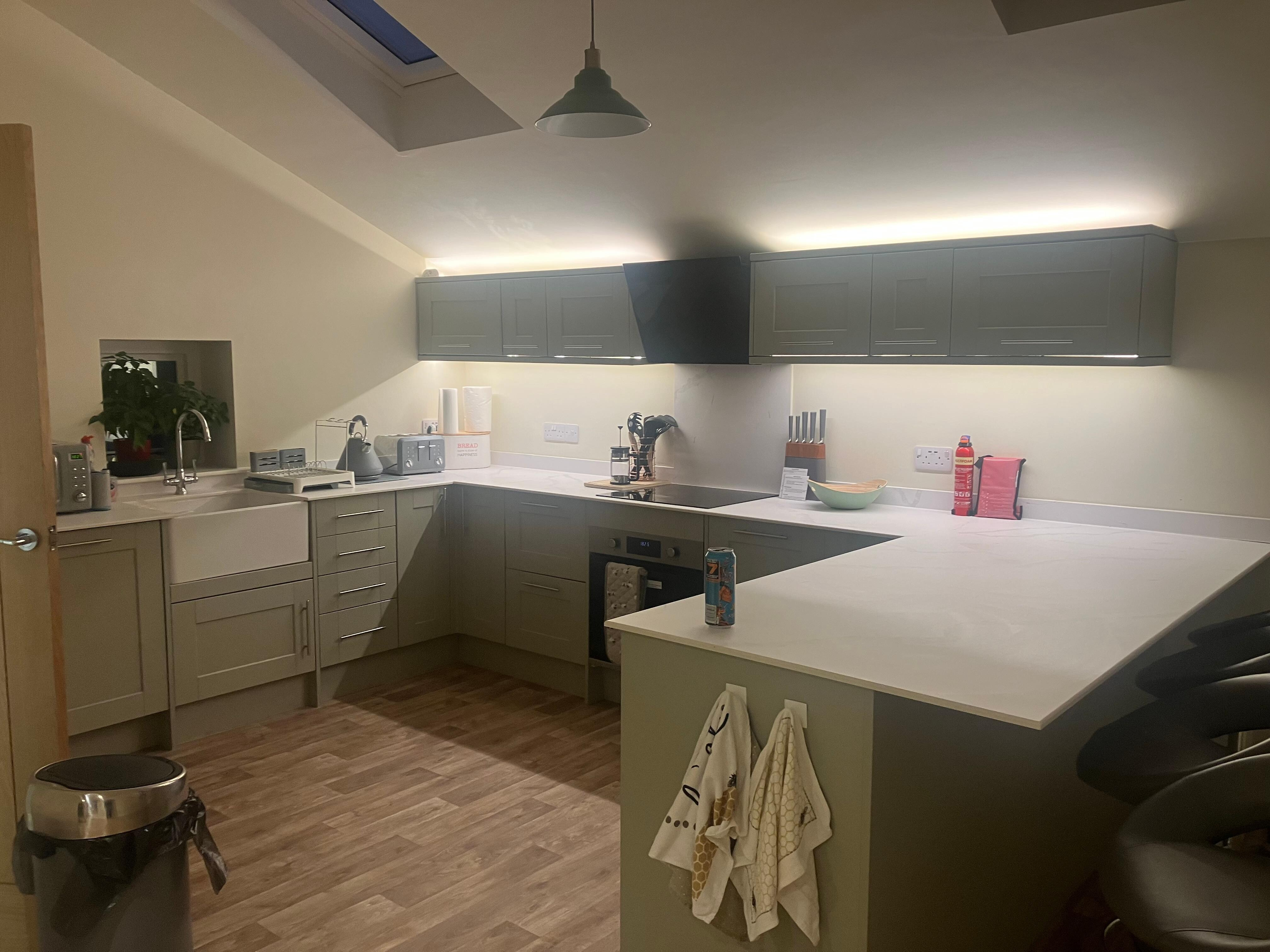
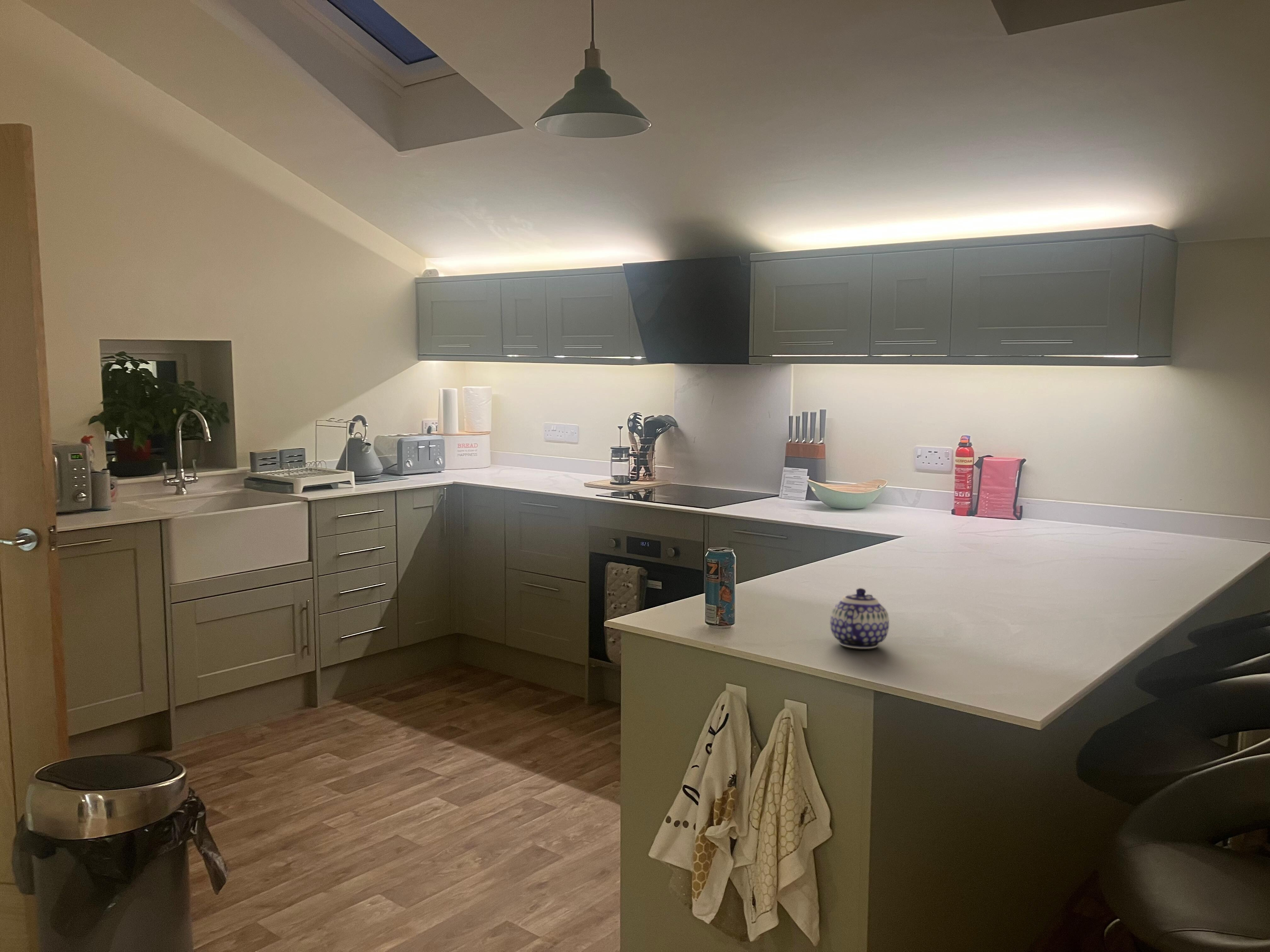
+ teapot [830,588,890,649]
